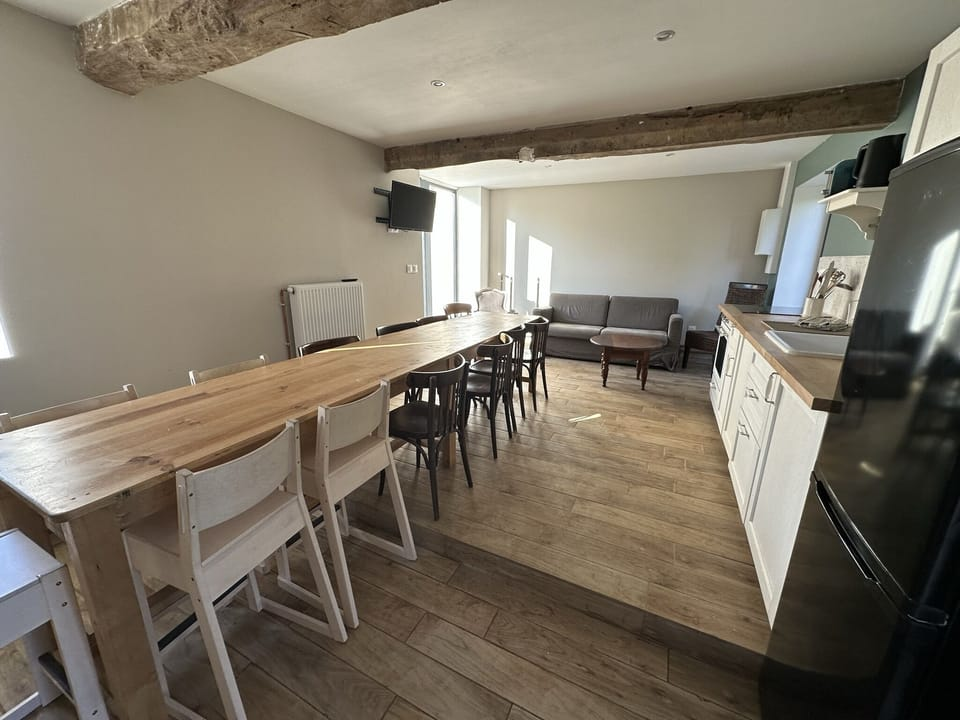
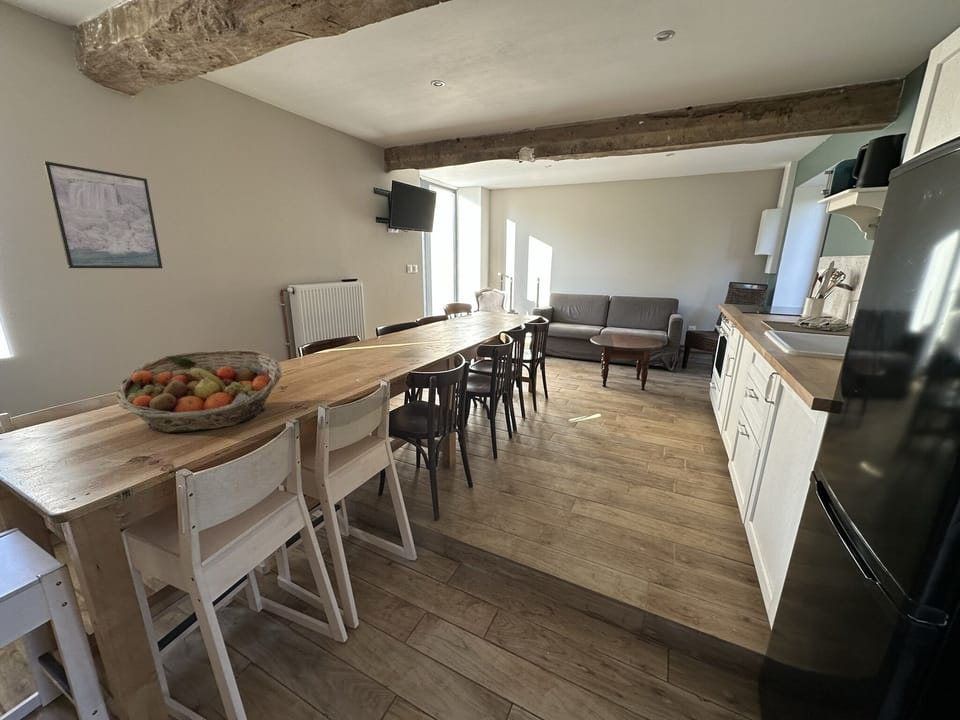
+ fruit basket [114,349,283,434]
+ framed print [43,160,163,269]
